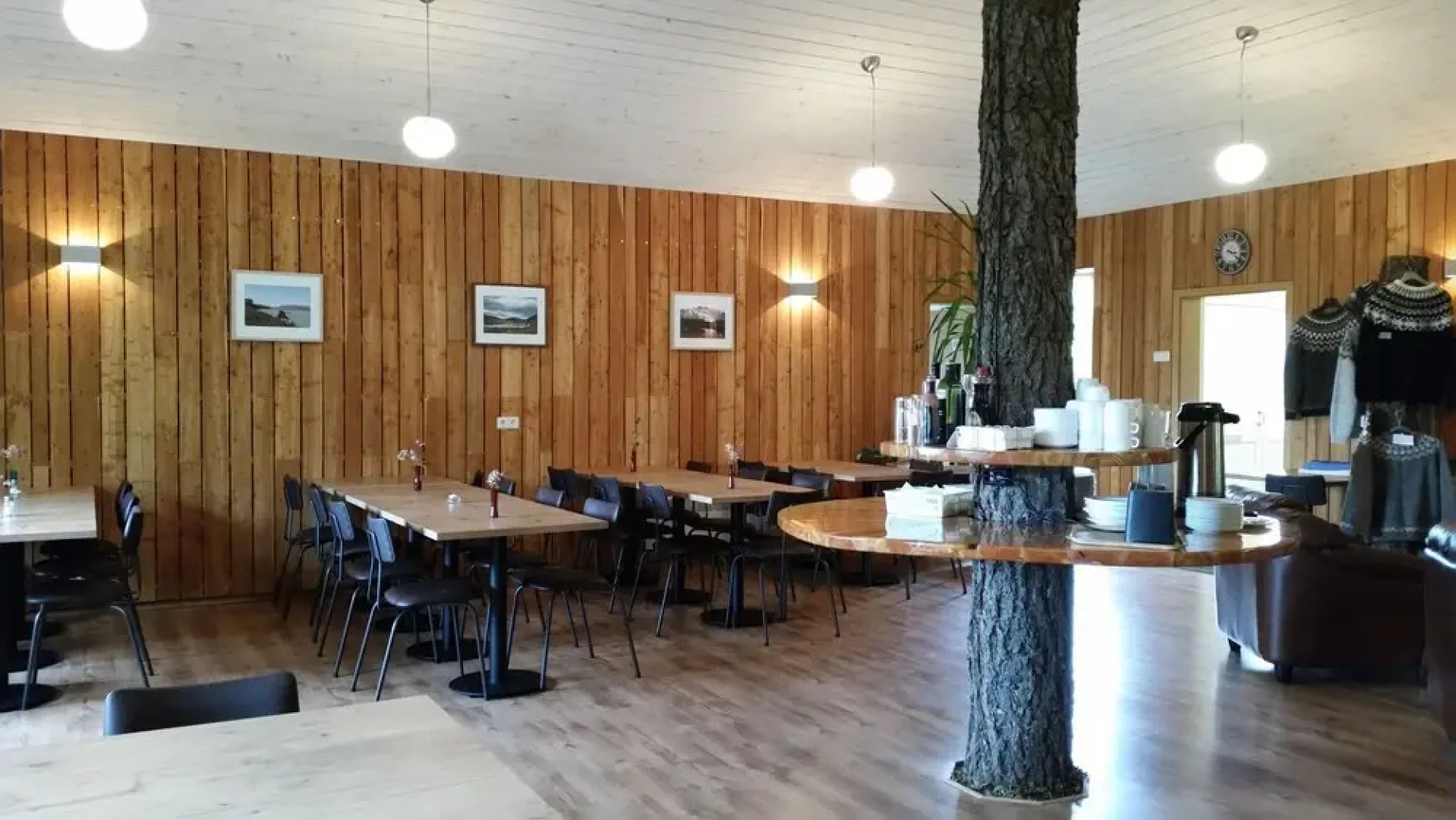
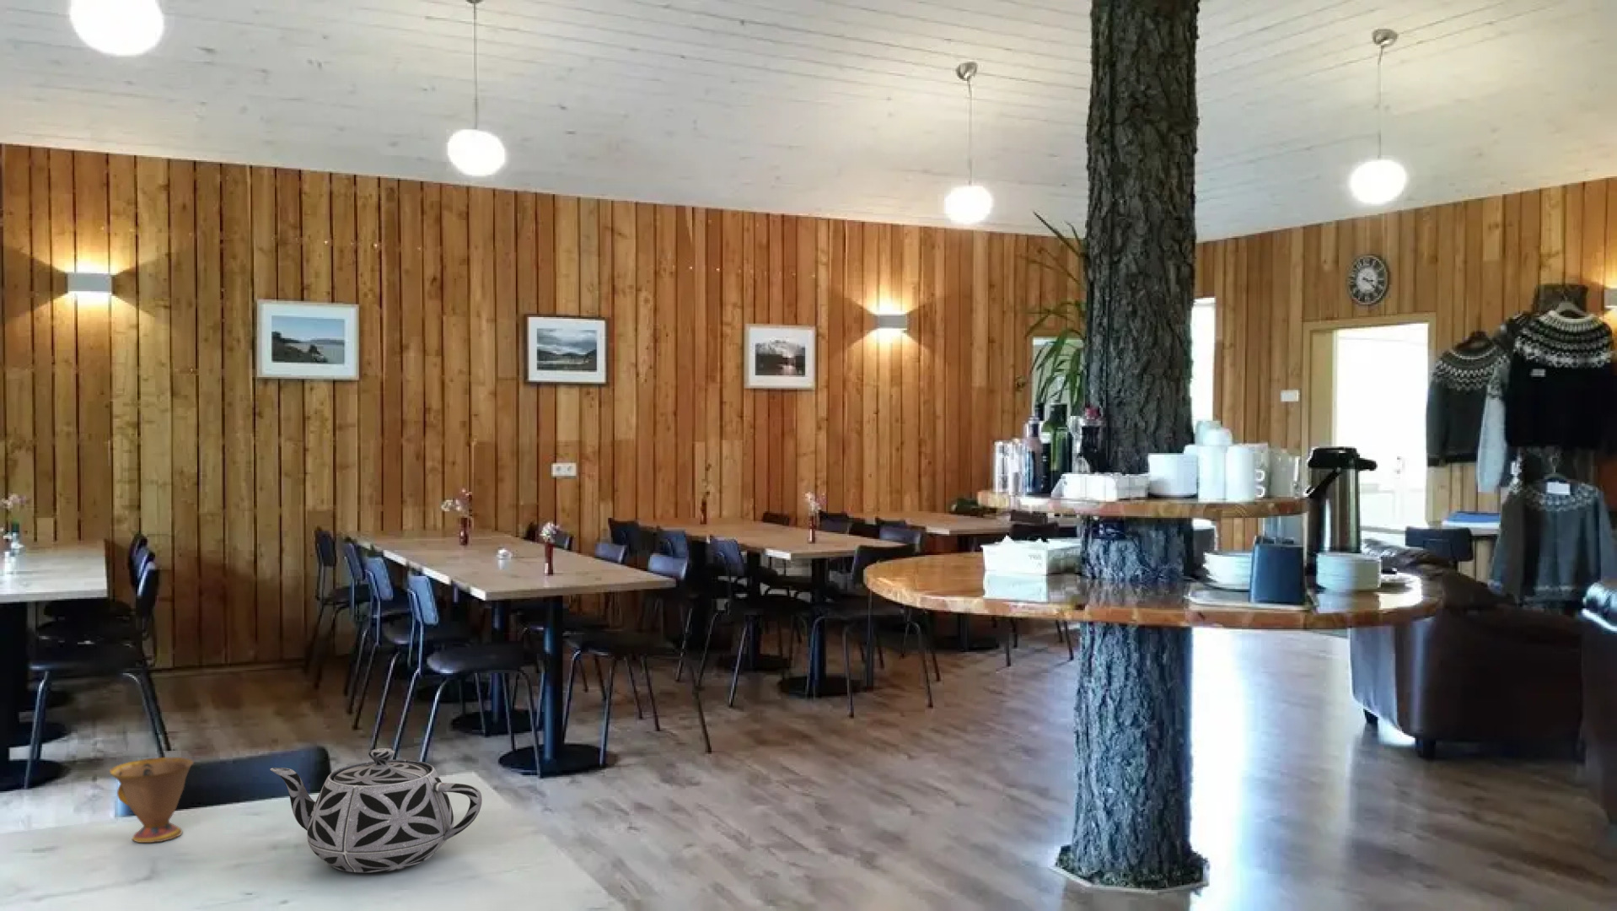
+ teacup [109,757,194,843]
+ teapot [270,748,483,874]
